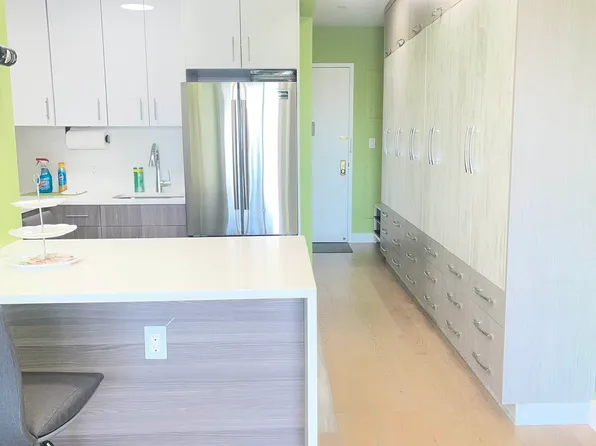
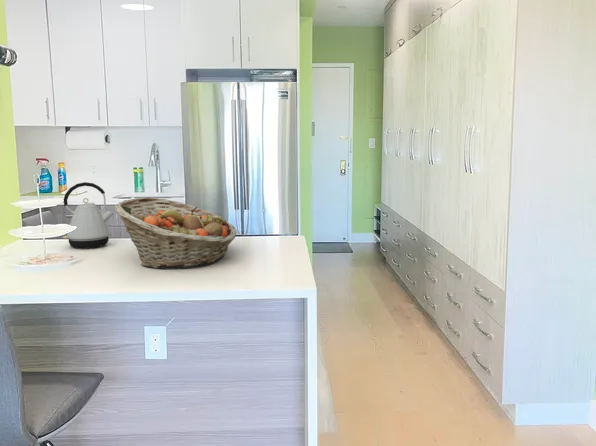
+ fruit basket [113,196,238,269]
+ kettle [62,181,115,249]
